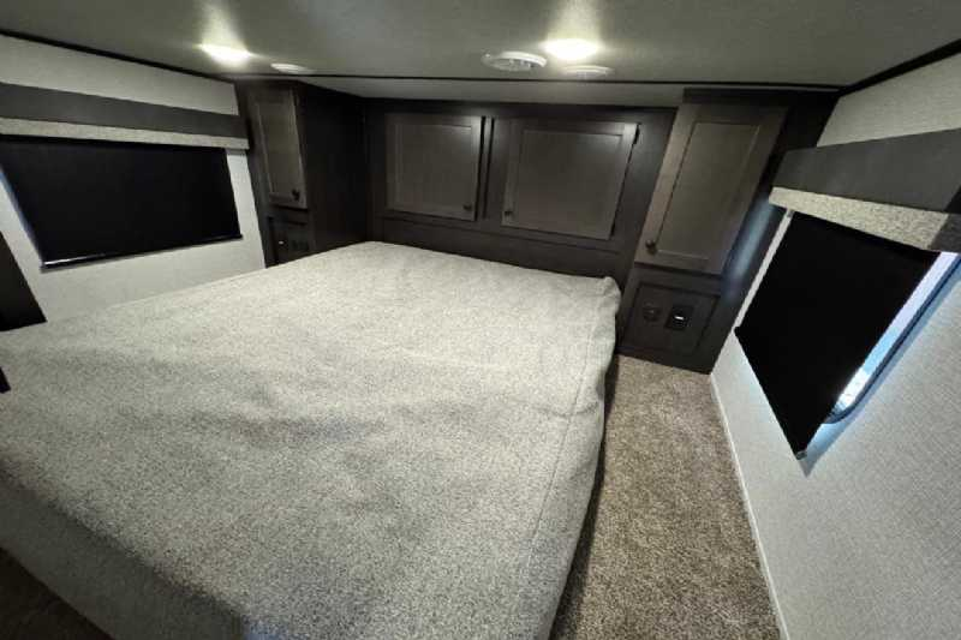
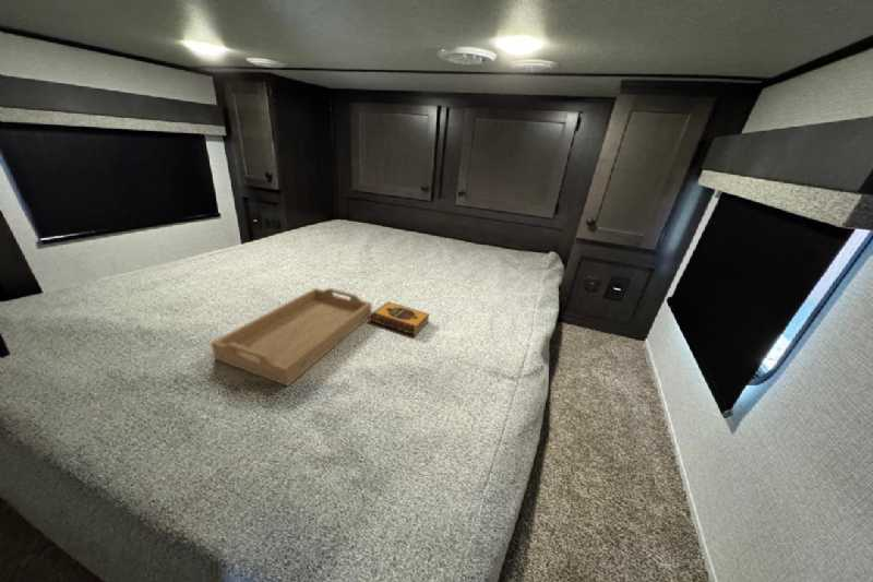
+ hardback book [369,300,431,337]
+ serving tray [210,287,372,388]
